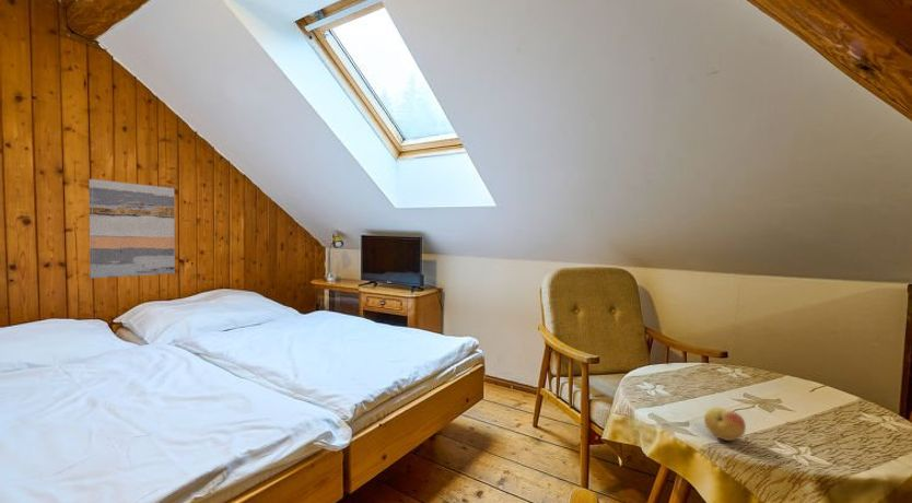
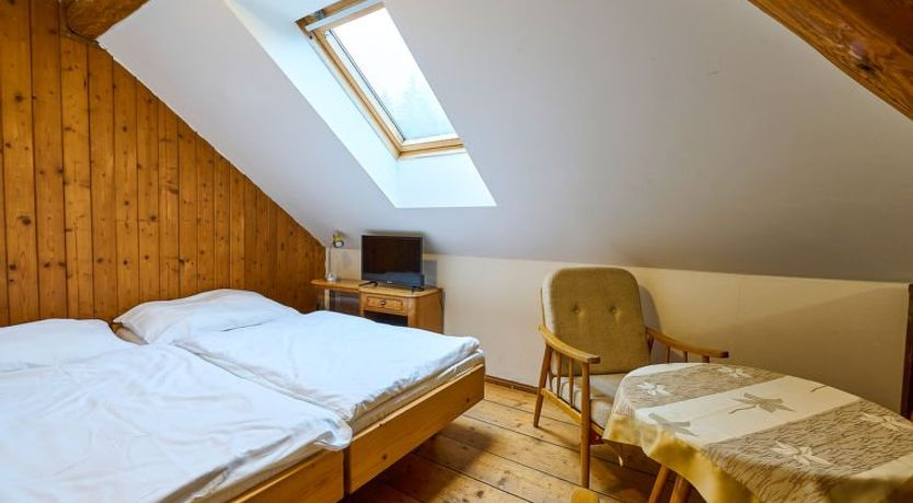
- wall art [89,178,176,279]
- fruit [703,406,747,442]
